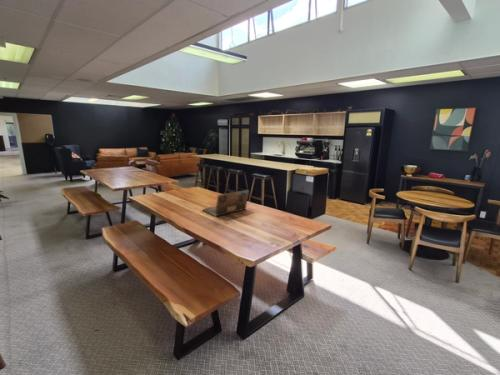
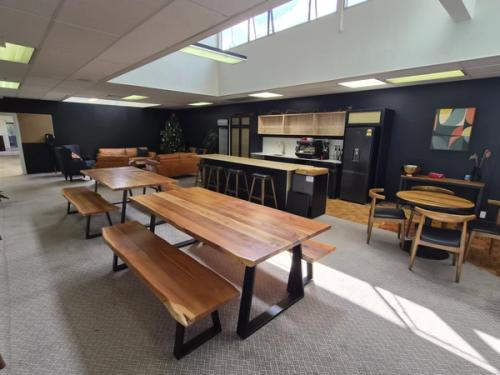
- laptop [201,189,250,217]
